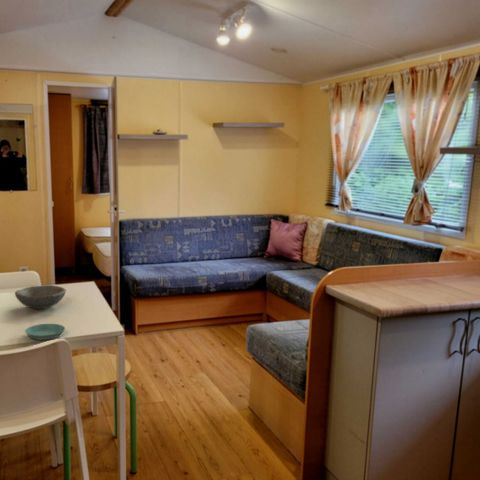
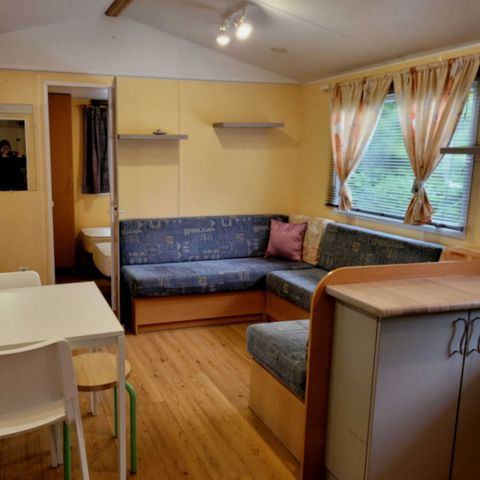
- saucer [24,323,66,341]
- bowl [14,284,67,310]
